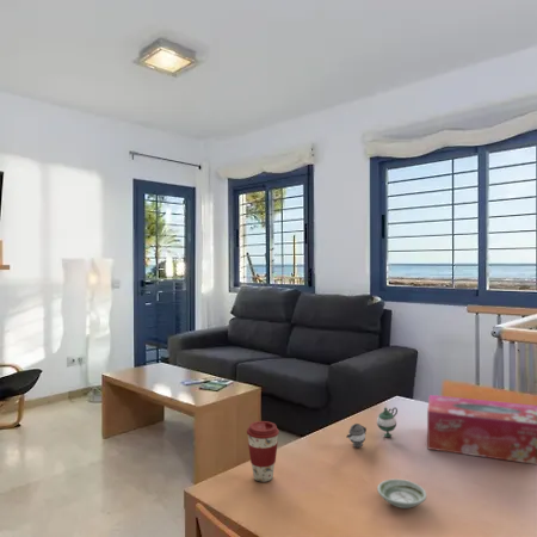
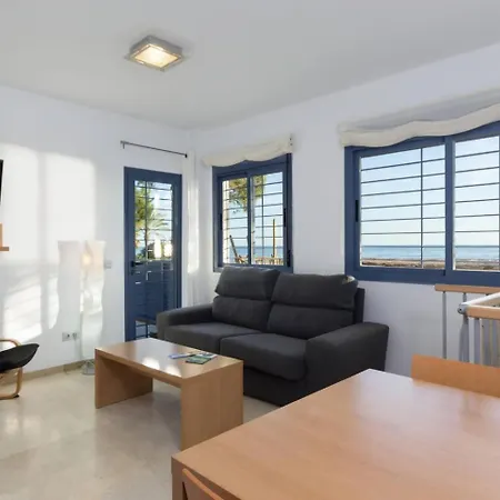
- coffee cup [246,420,280,483]
- saucer [376,477,427,510]
- teapot [345,406,399,449]
- tissue box [426,394,537,465]
